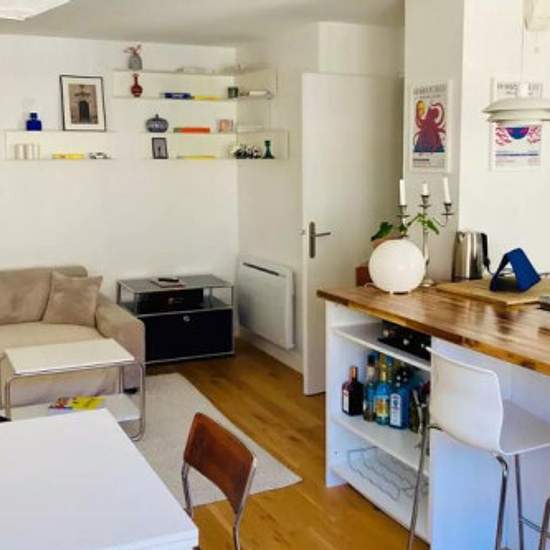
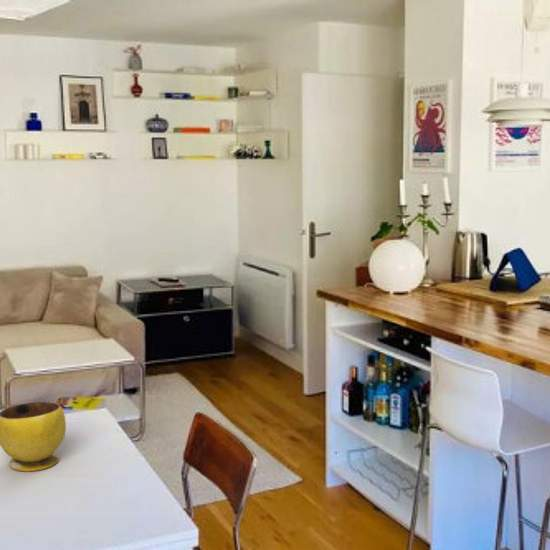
+ bowl [0,401,67,473]
